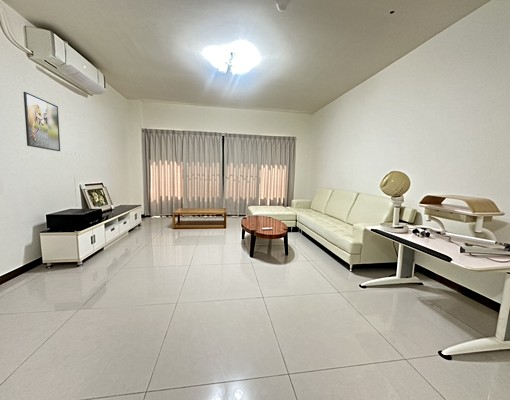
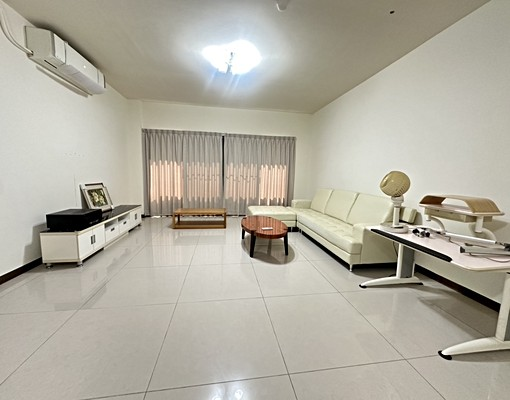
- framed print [22,91,61,152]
